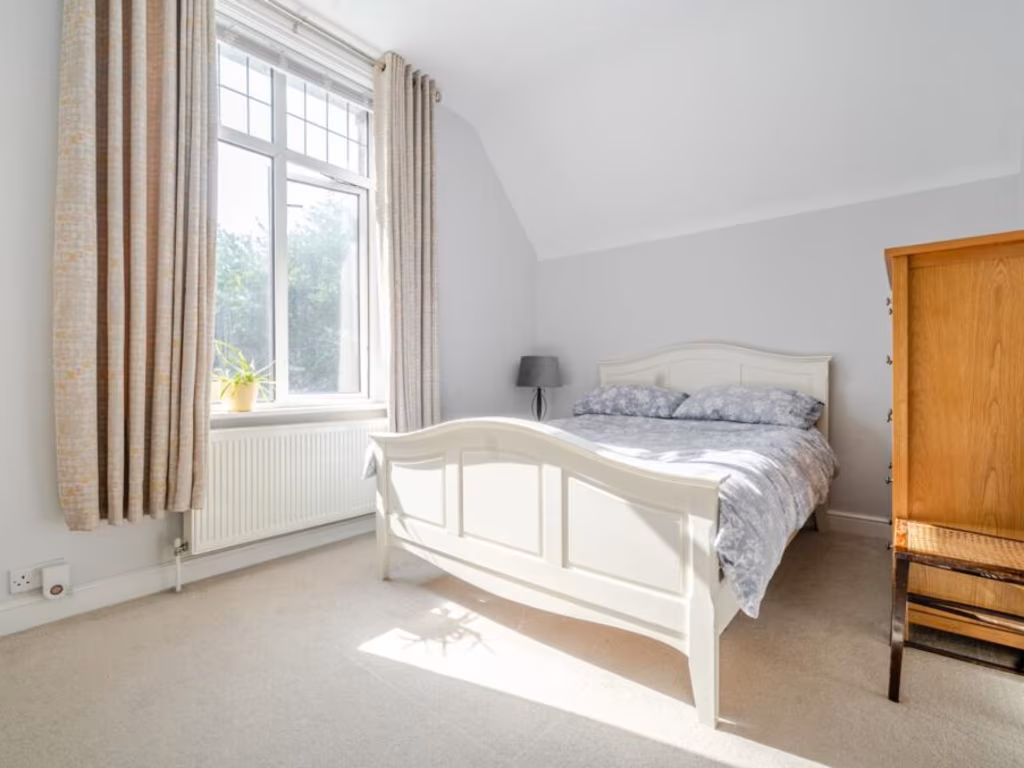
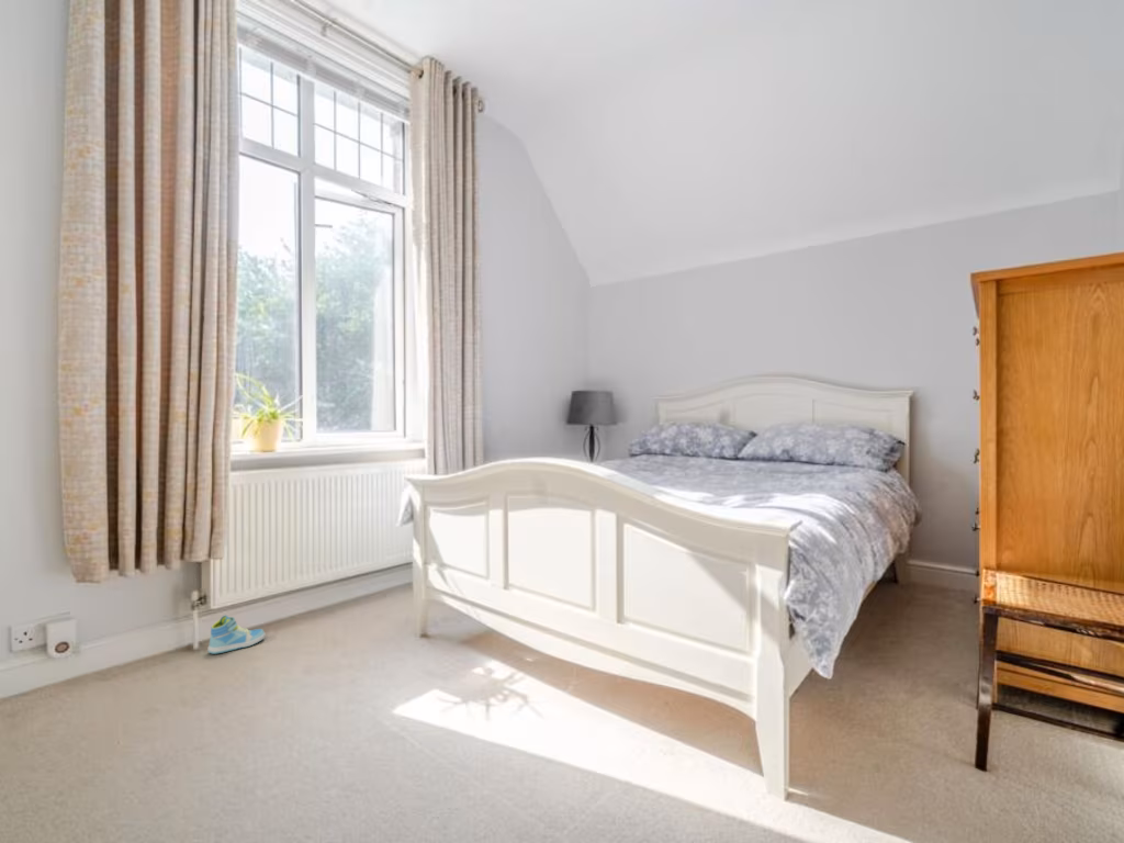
+ sneaker [206,615,267,655]
